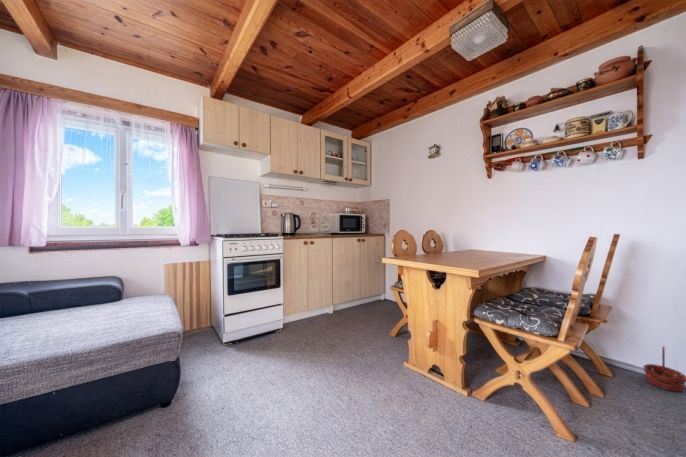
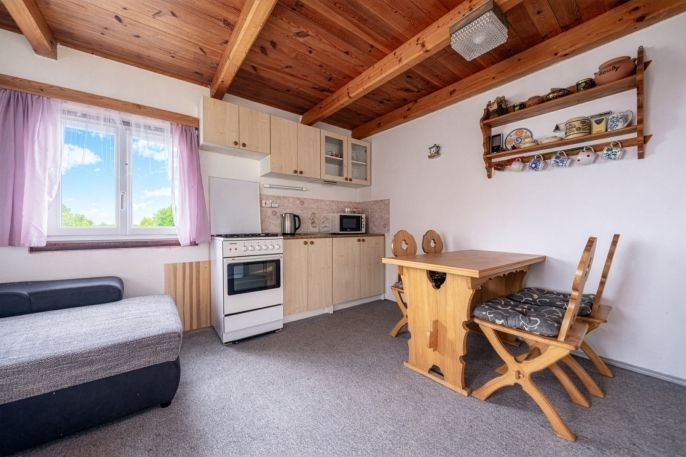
- basket [642,346,686,392]
